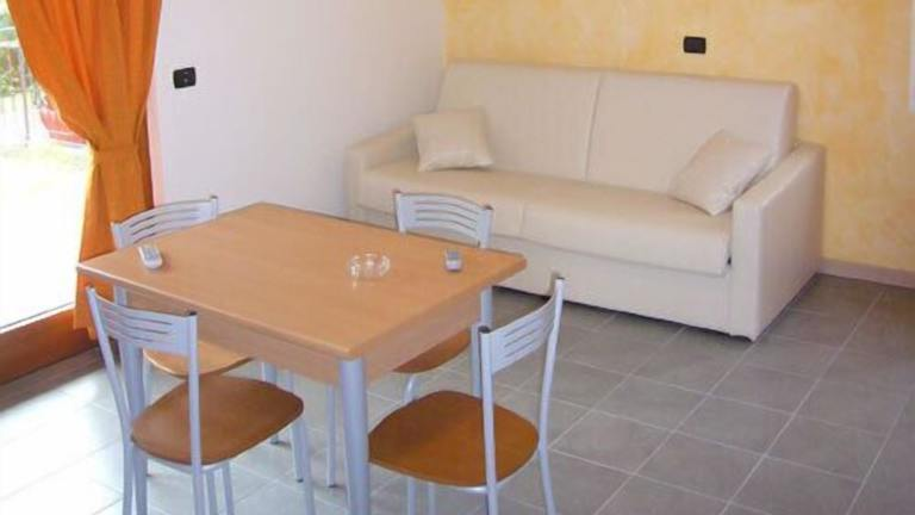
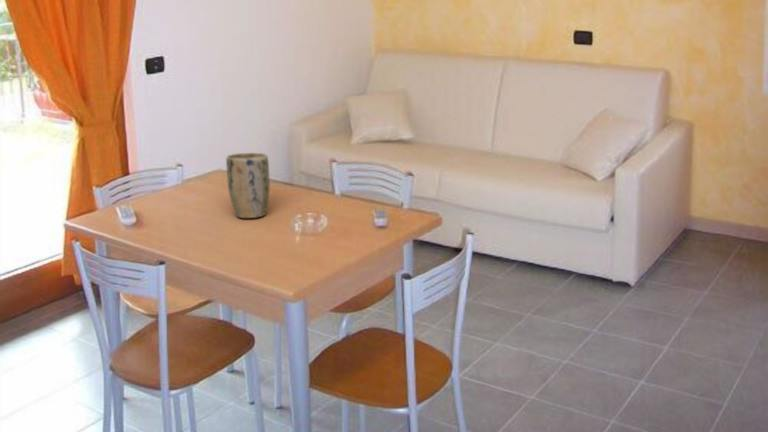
+ plant pot [225,152,271,219]
